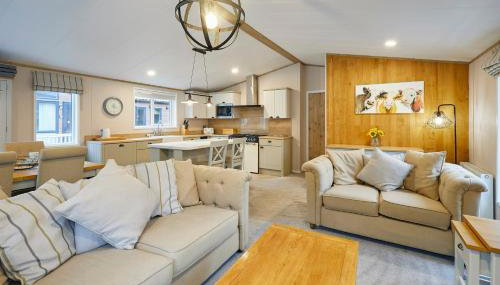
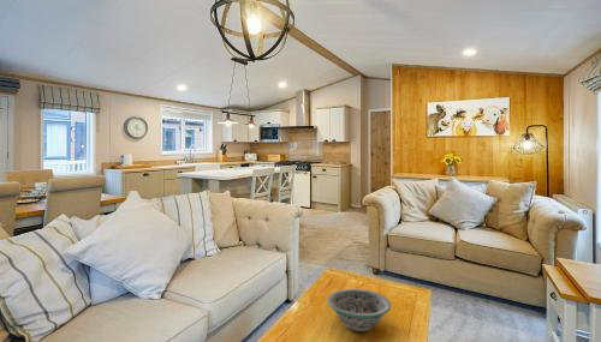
+ decorative bowl [327,288,392,332]
